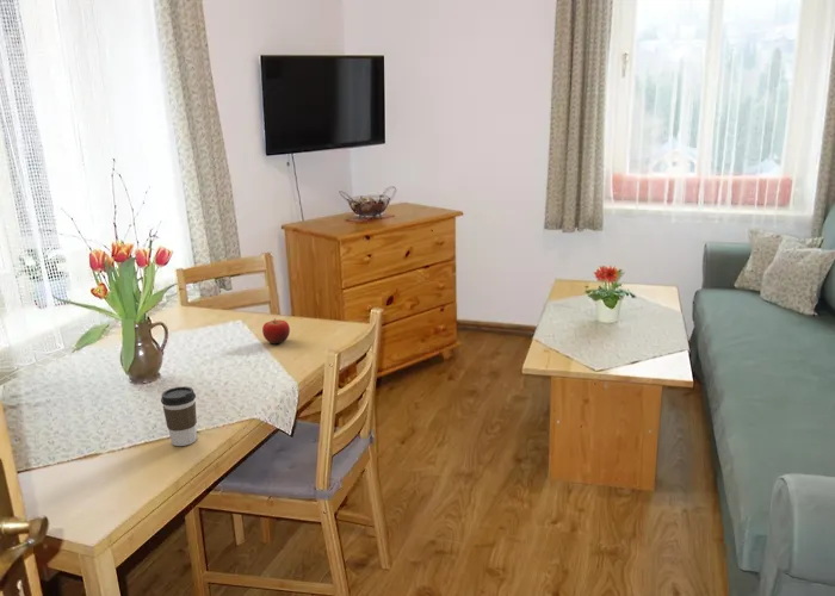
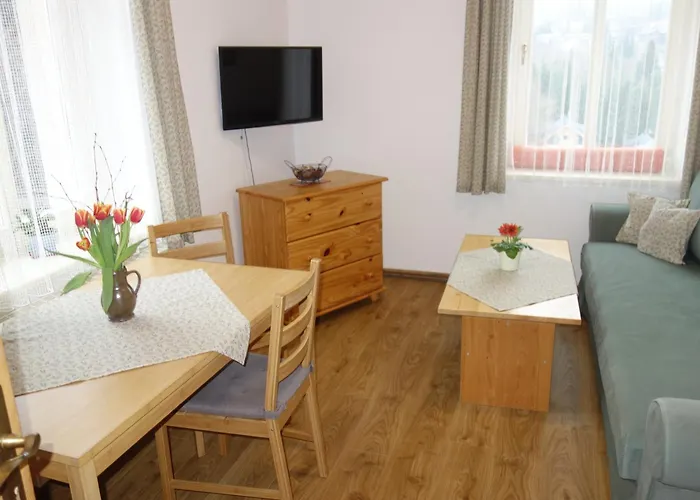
- coffee cup [160,385,198,447]
- fruit [261,317,291,344]
